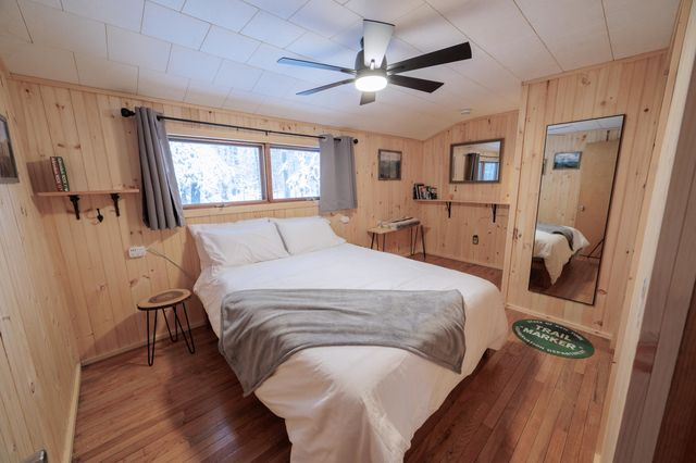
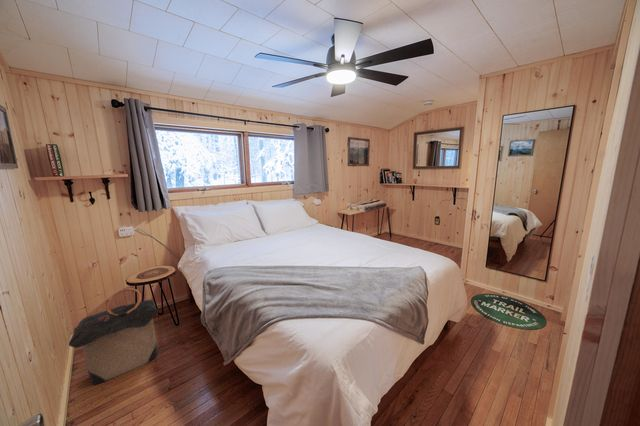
+ laundry hamper [68,287,159,386]
